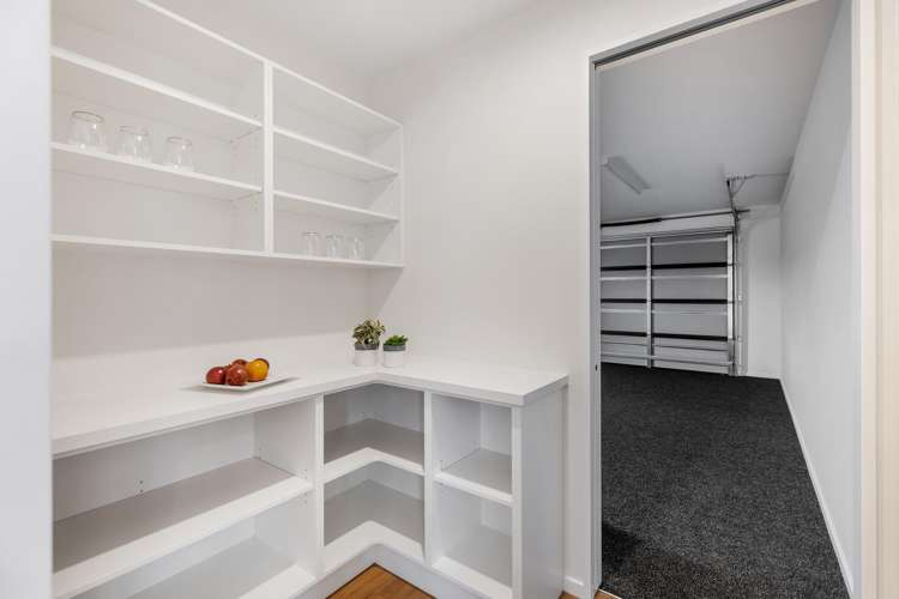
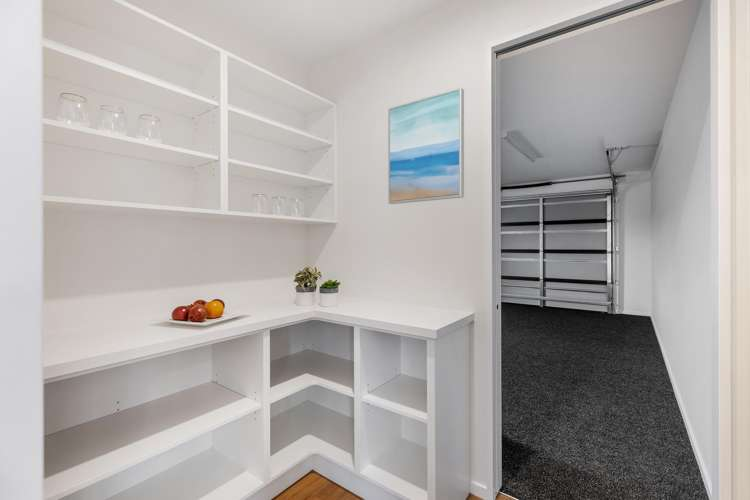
+ wall art [387,86,465,205]
